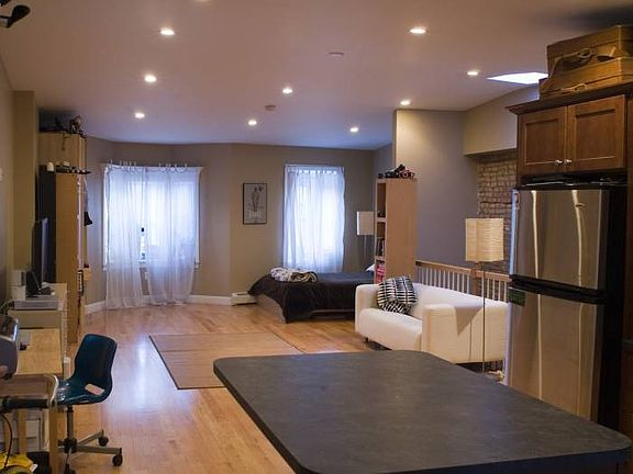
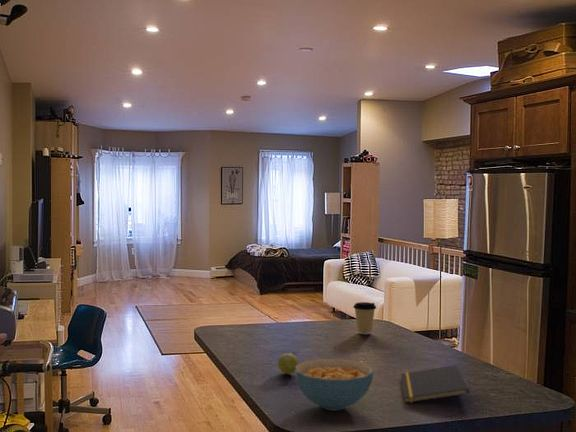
+ coffee cup [352,301,377,335]
+ fruit [277,352,299,375]
+ cereal bowl [295,358,374,411]
+ notepad [400,364,470,404]
